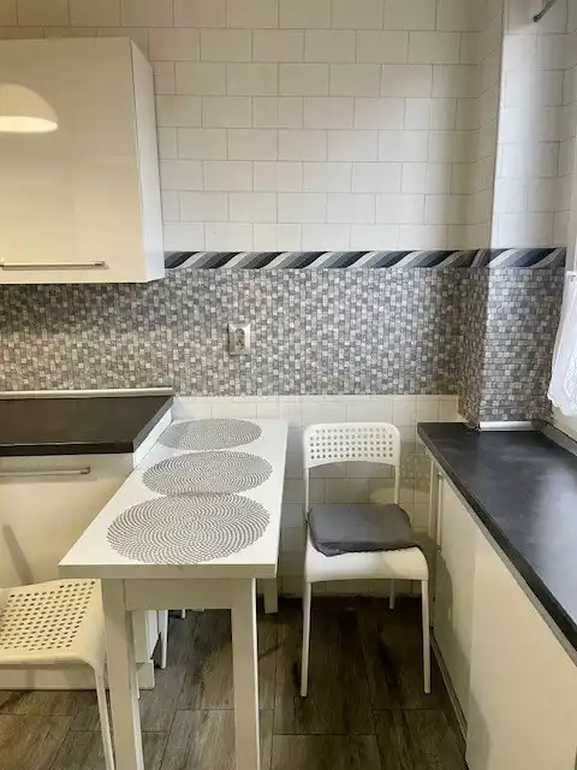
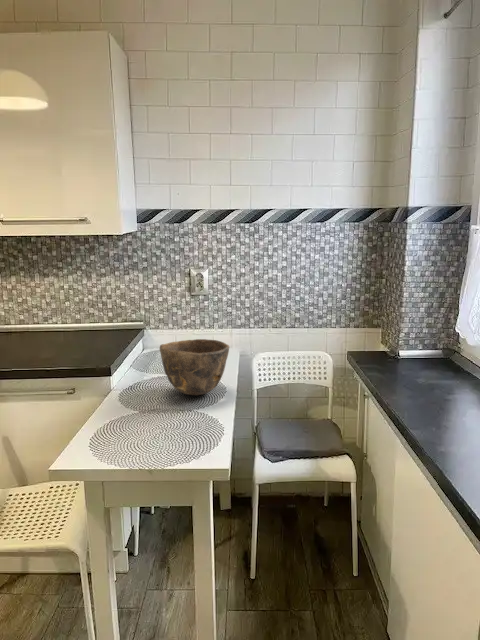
+ bowl [159,338,230,396]
